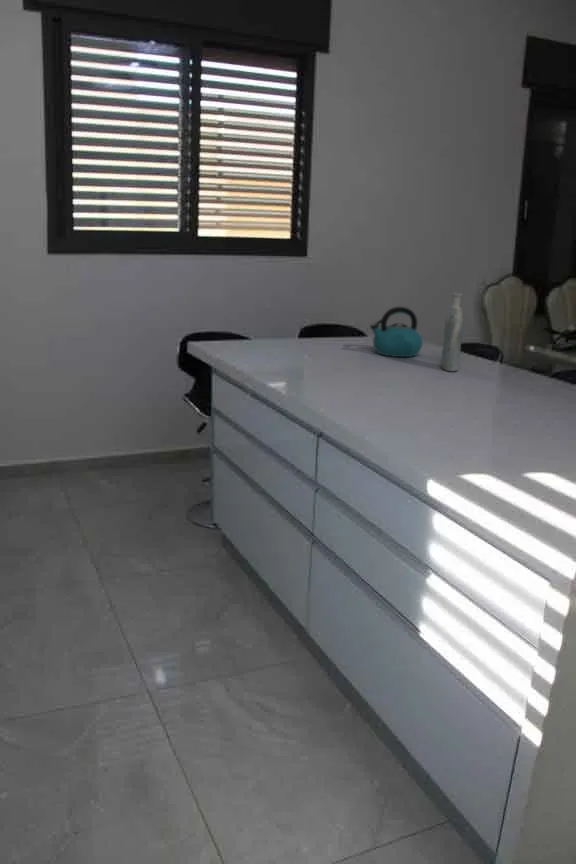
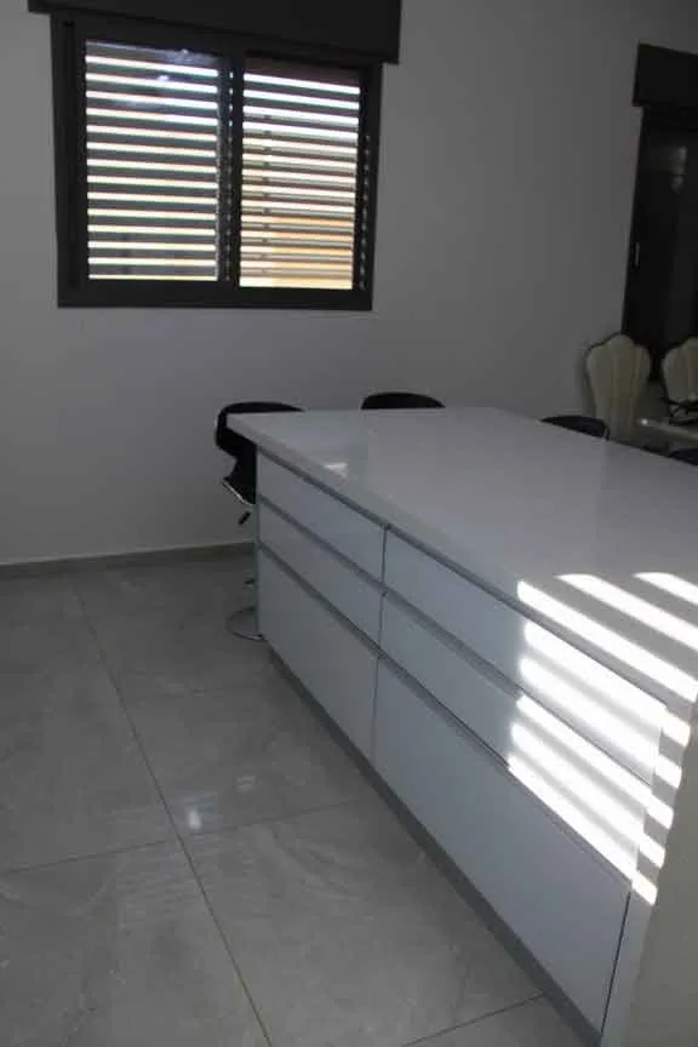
- kettle [369,306,424,358]
- bottle [440,292,465,372]
